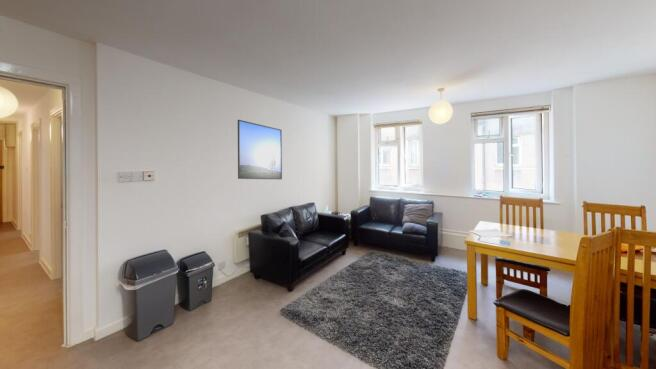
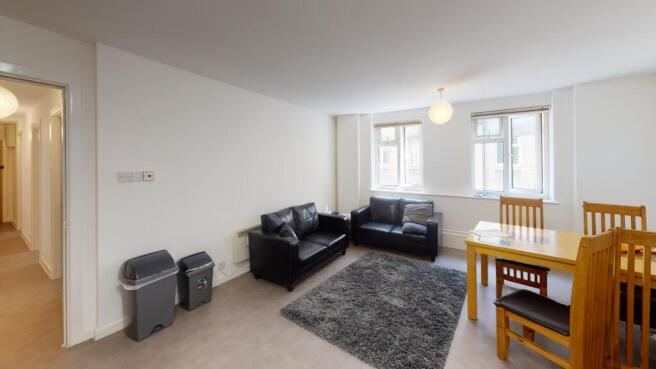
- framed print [237,119,283,180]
